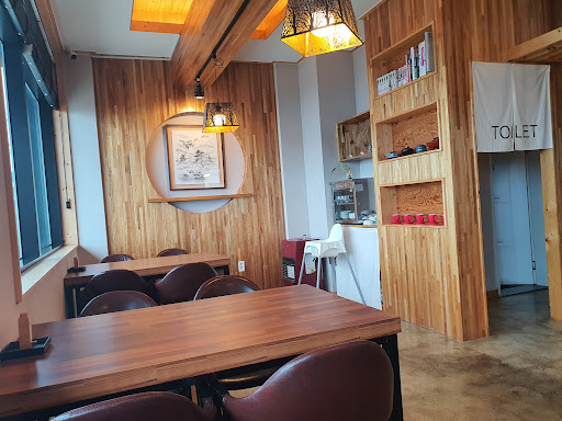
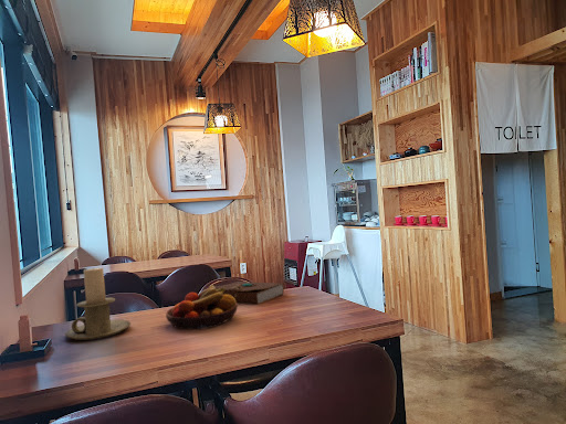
+ candle holder [64,267,132,341]
+ book [214,280,285,305]
+ fruit bowl [165,285,239,330]
